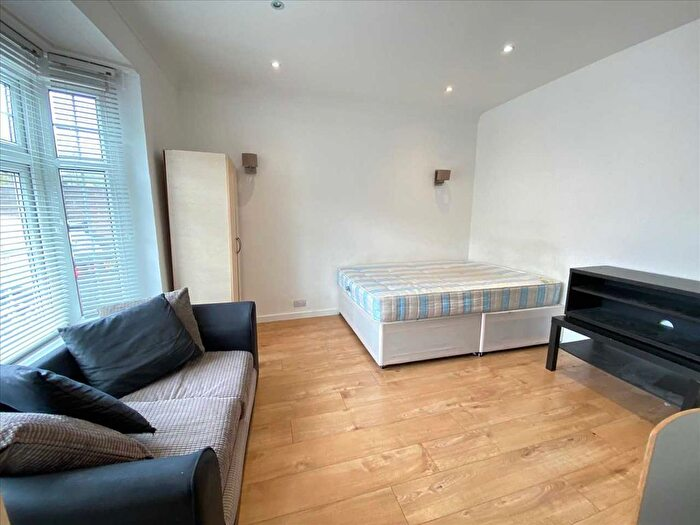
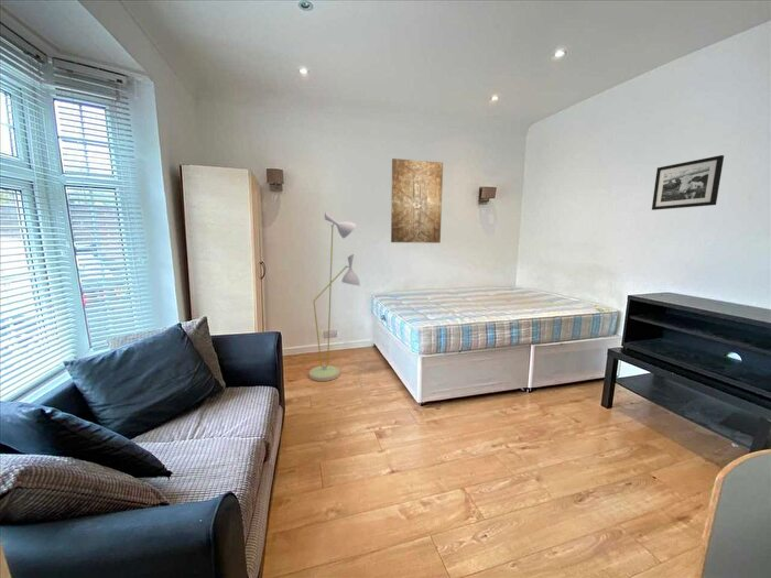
+ picture frame [651,154,725,211]
+ wall art [390,157,444,244]
+ floor lamp [308,211,361,382]
